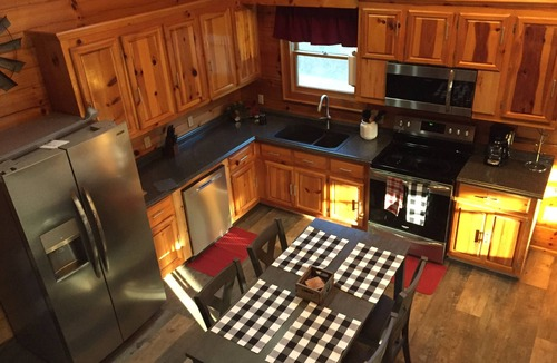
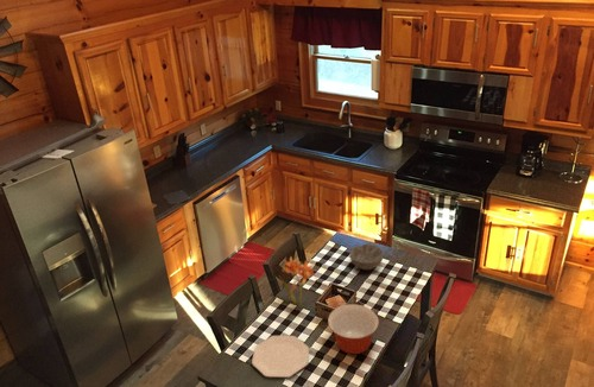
+ bowl [348,243,385,271]
+ mixing bowl [327,303,380,355]
+ plate [251,335,310,379]
+ flower [279,255,318,307]
